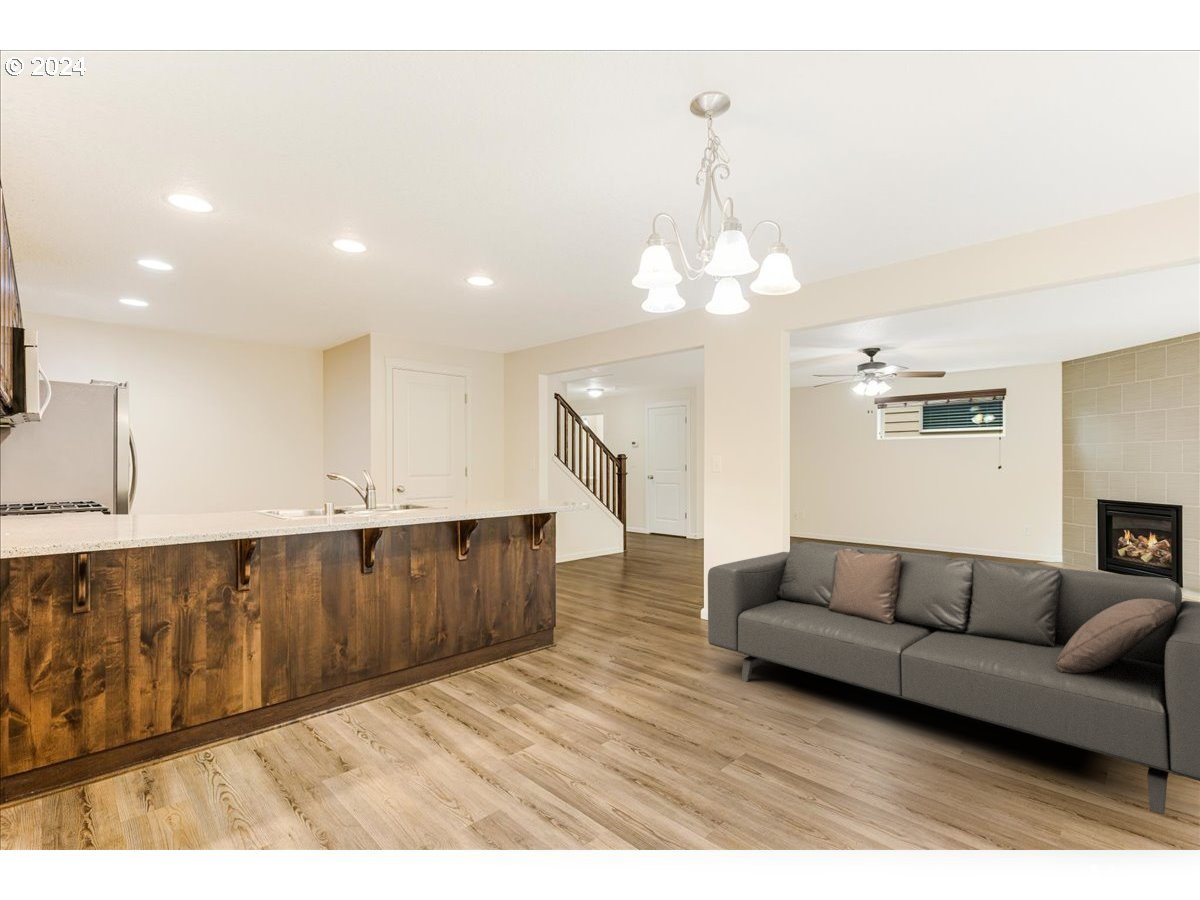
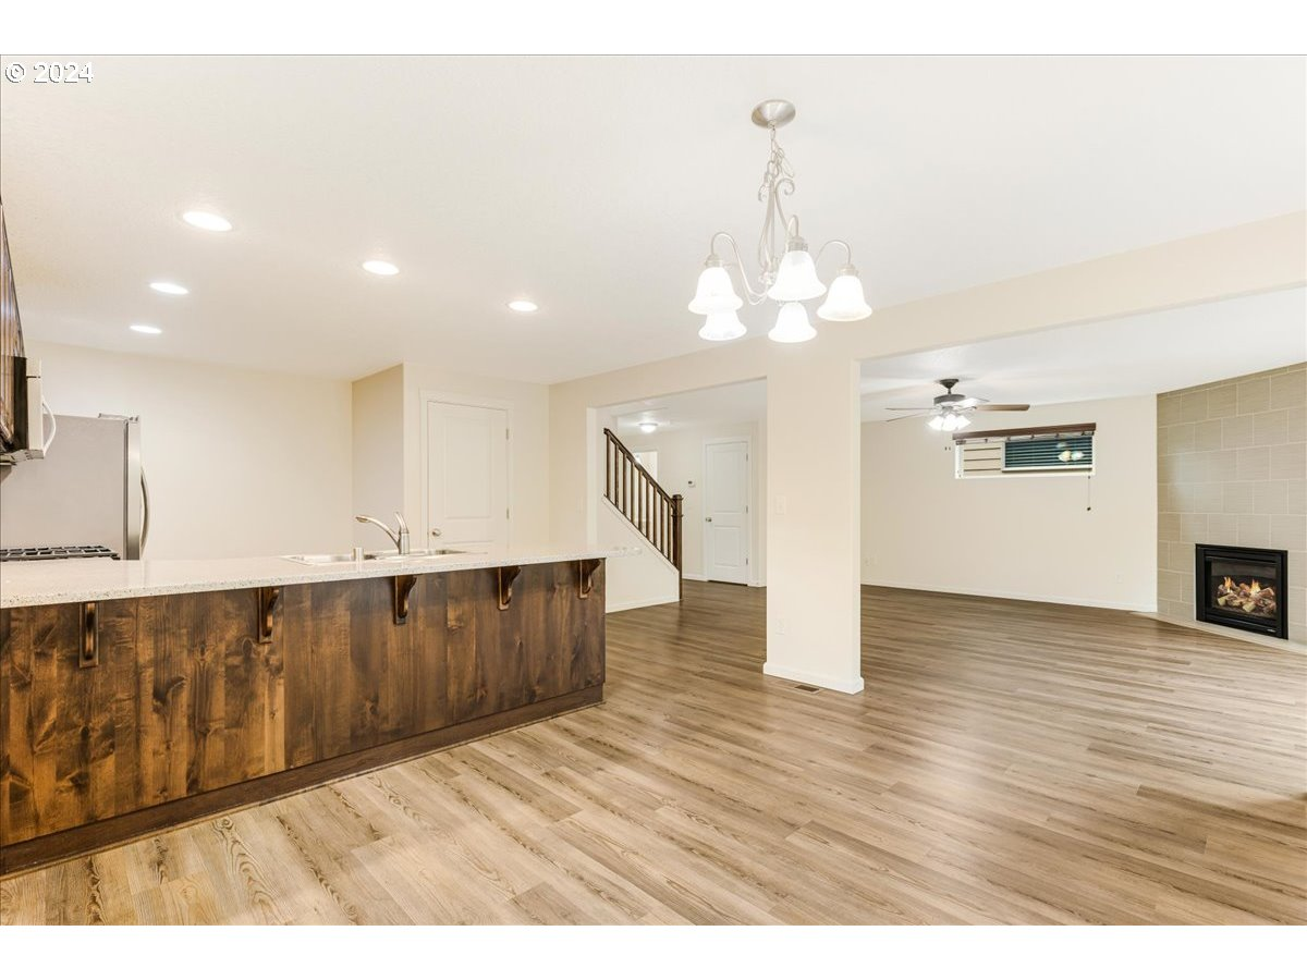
- sofa [707,540,1200,816]
